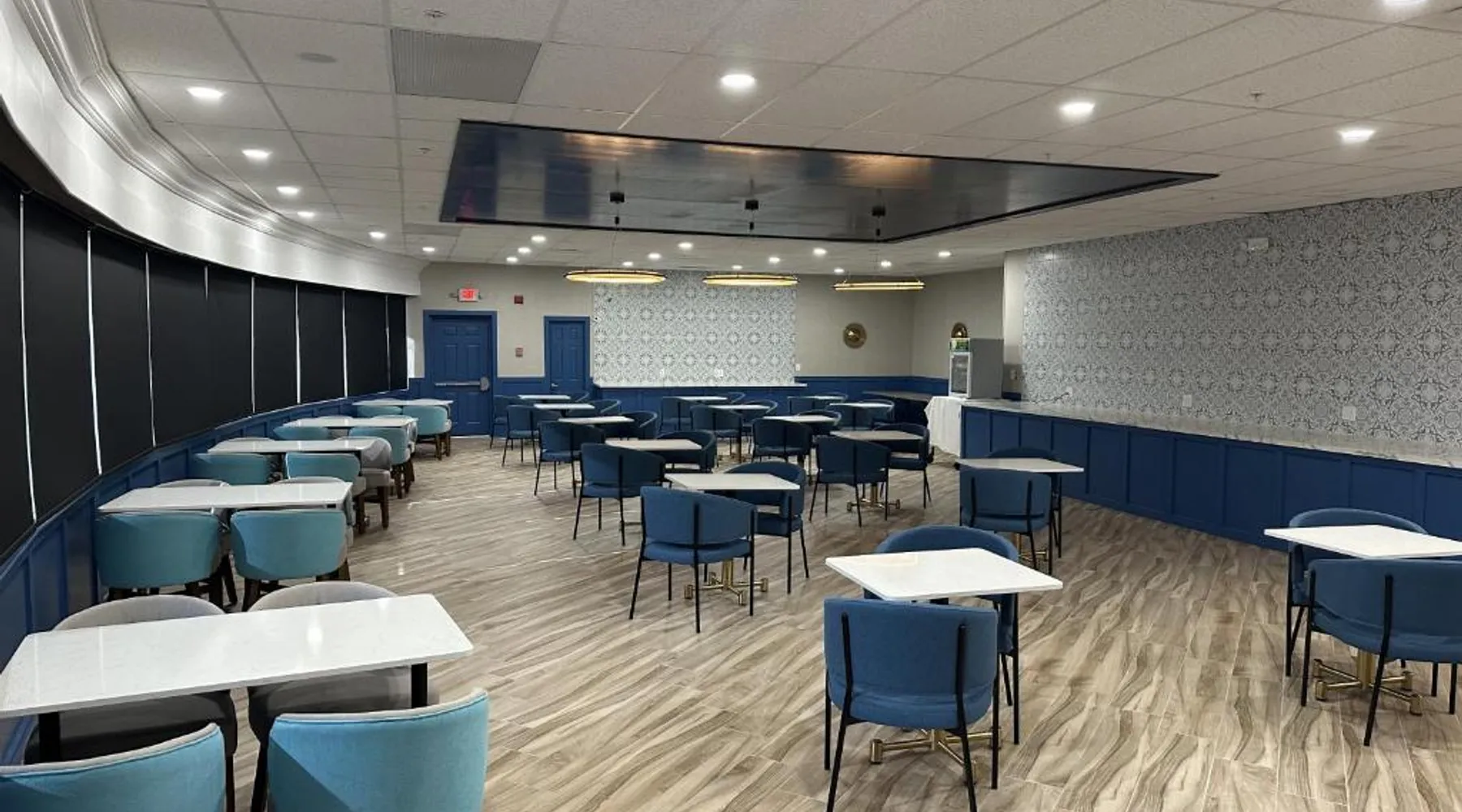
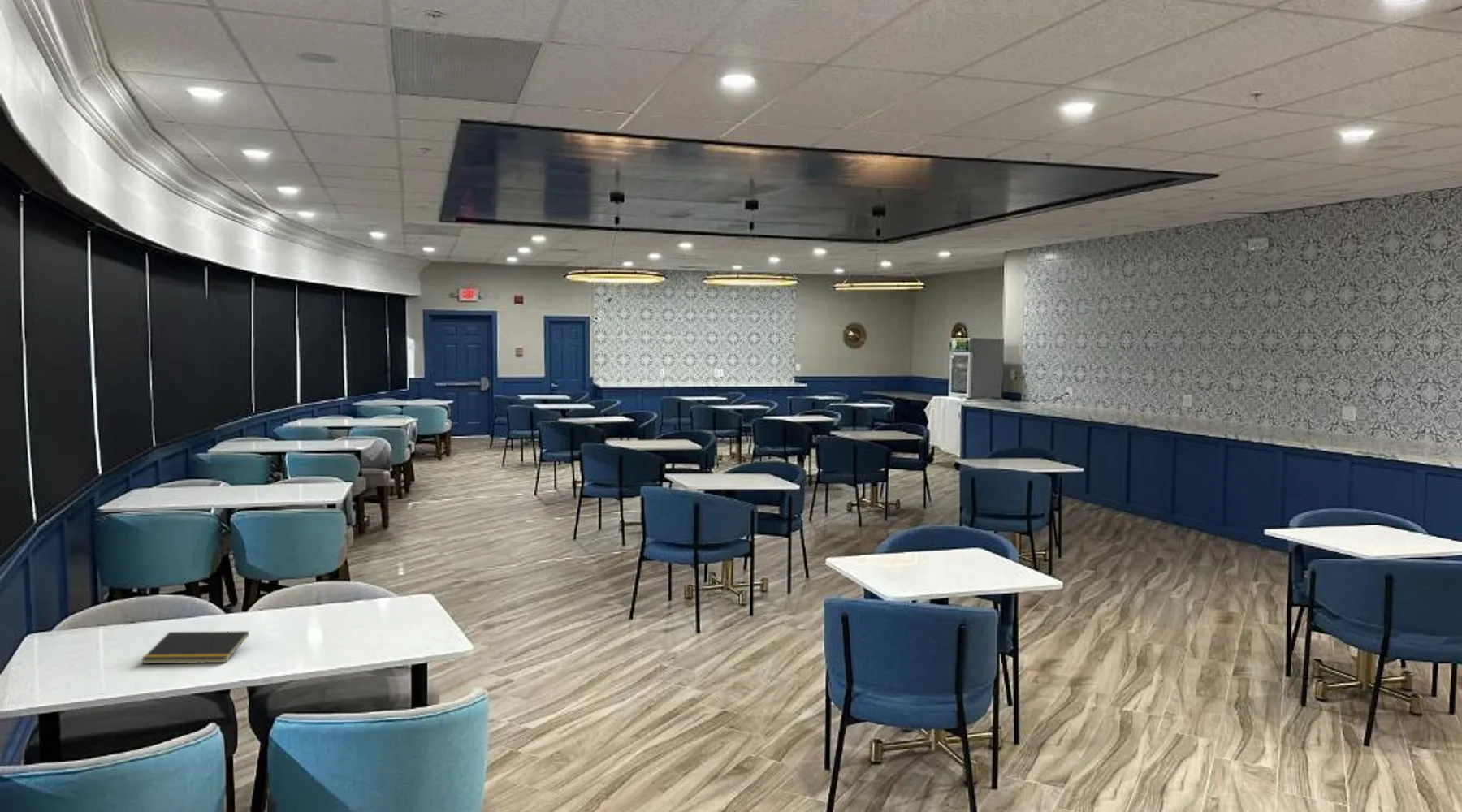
+ notepad [141,630,249,664]
